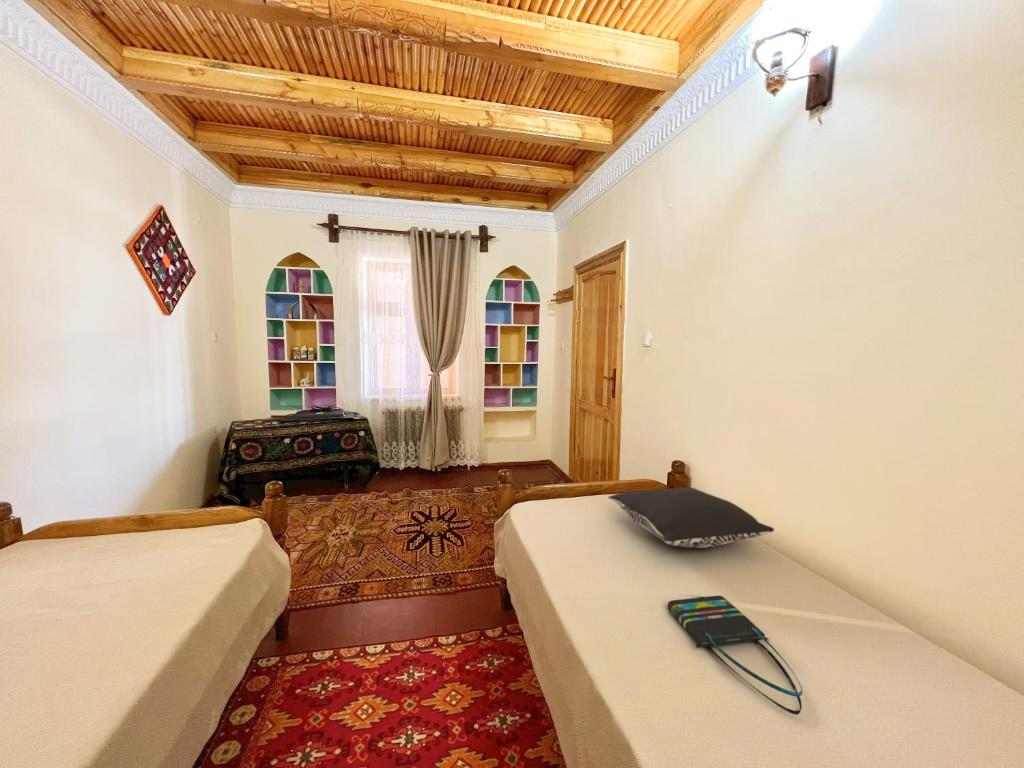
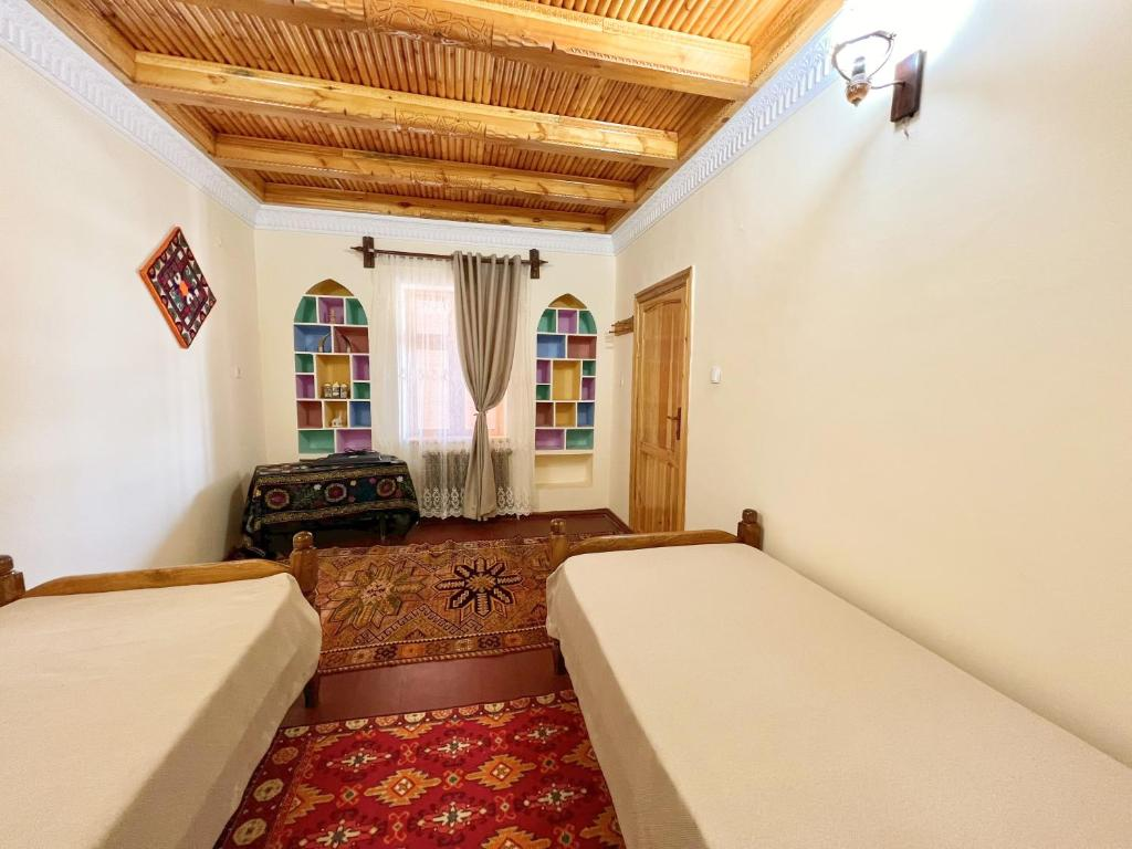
- tote bag [667,595,803,716]
- pillow [607,486,775,549]
